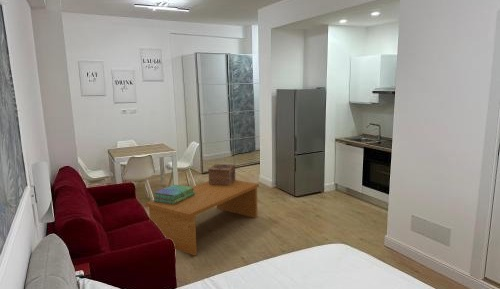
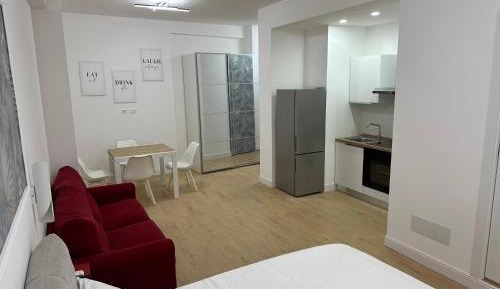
- coffee table [145,179,260,256]
- stack of books [152,184,195,204]
- decorative box [207,163,236,186]
